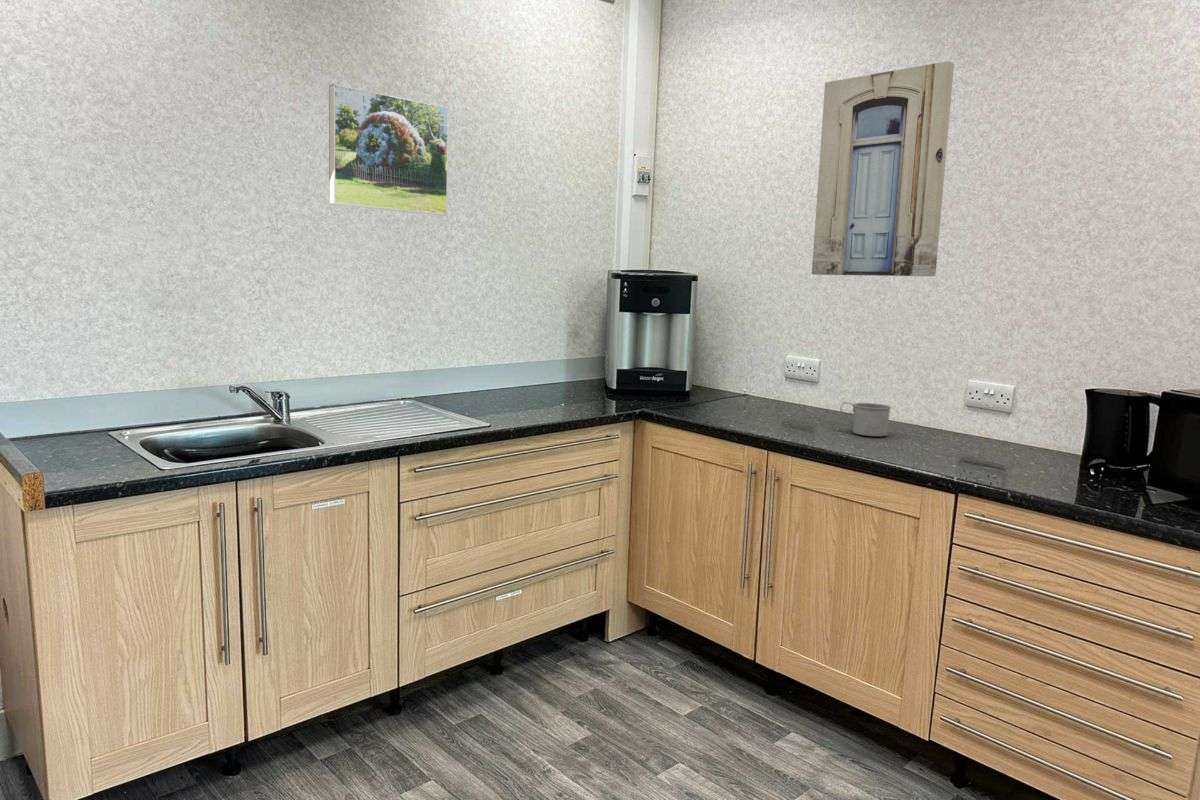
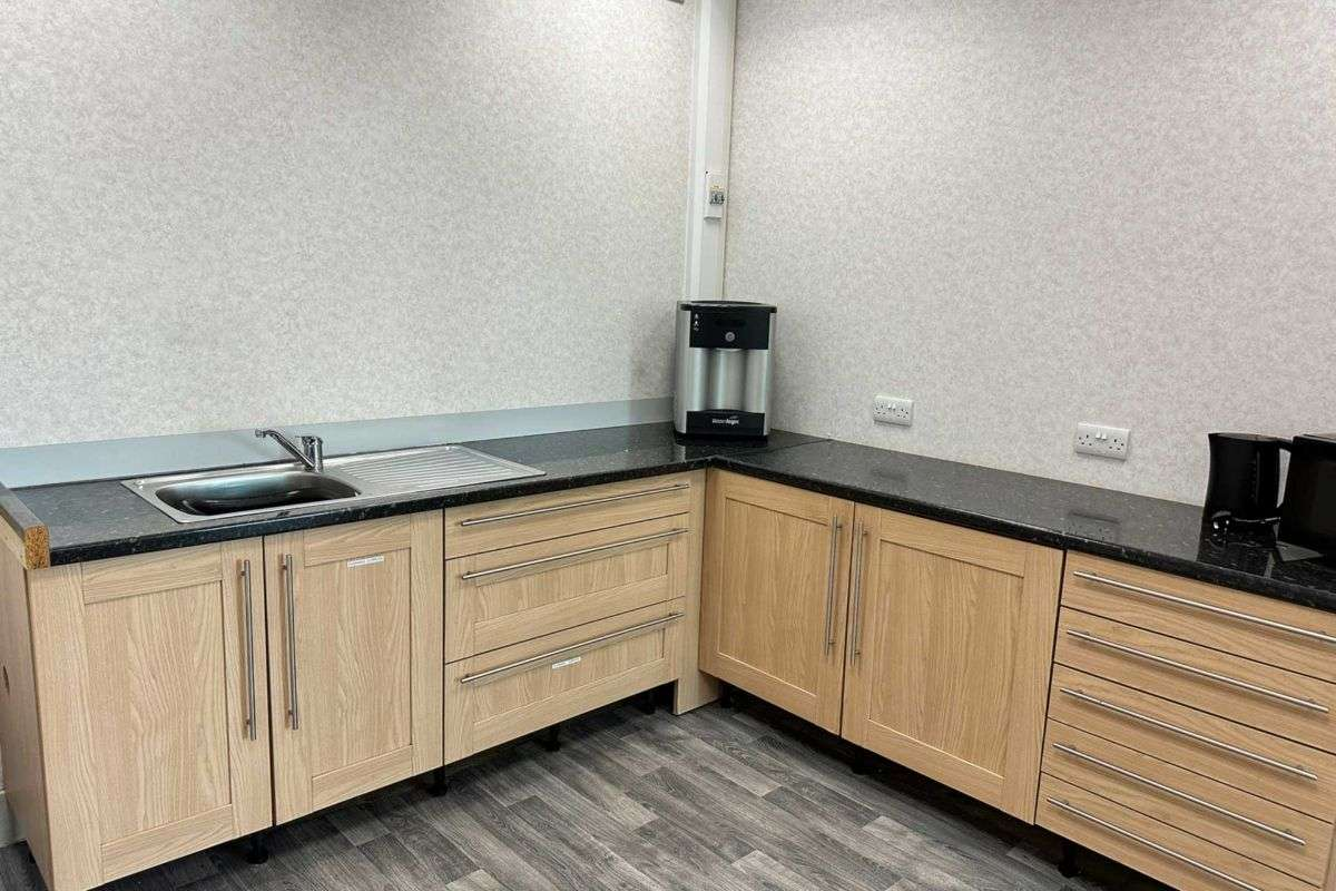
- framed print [328,83,450,217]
- wall art [811,60,955,278]
- mug [839,401,892,437]
